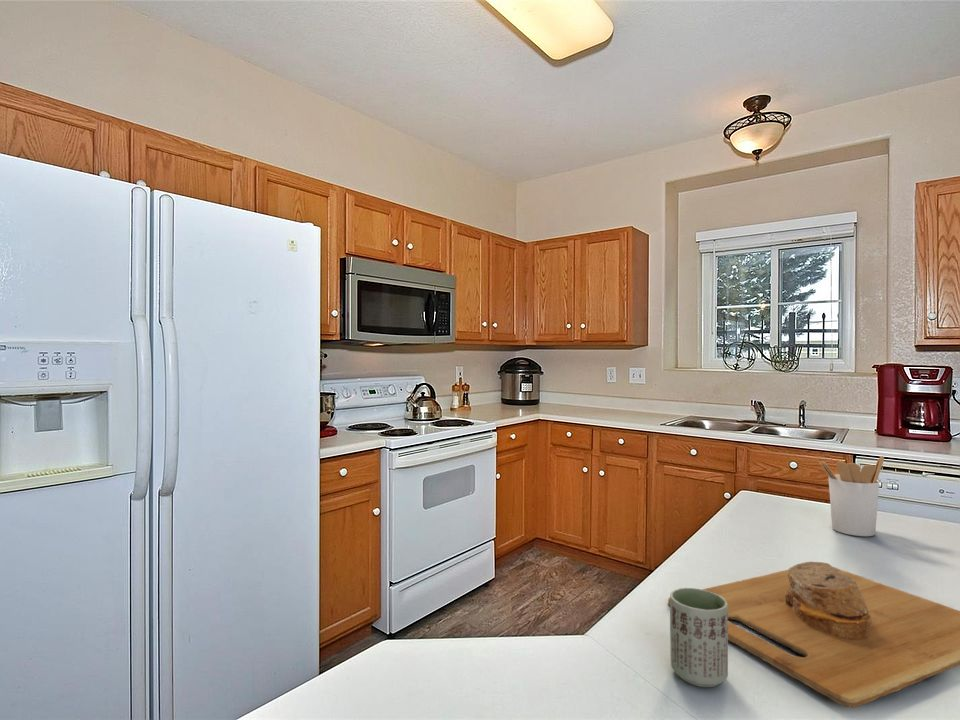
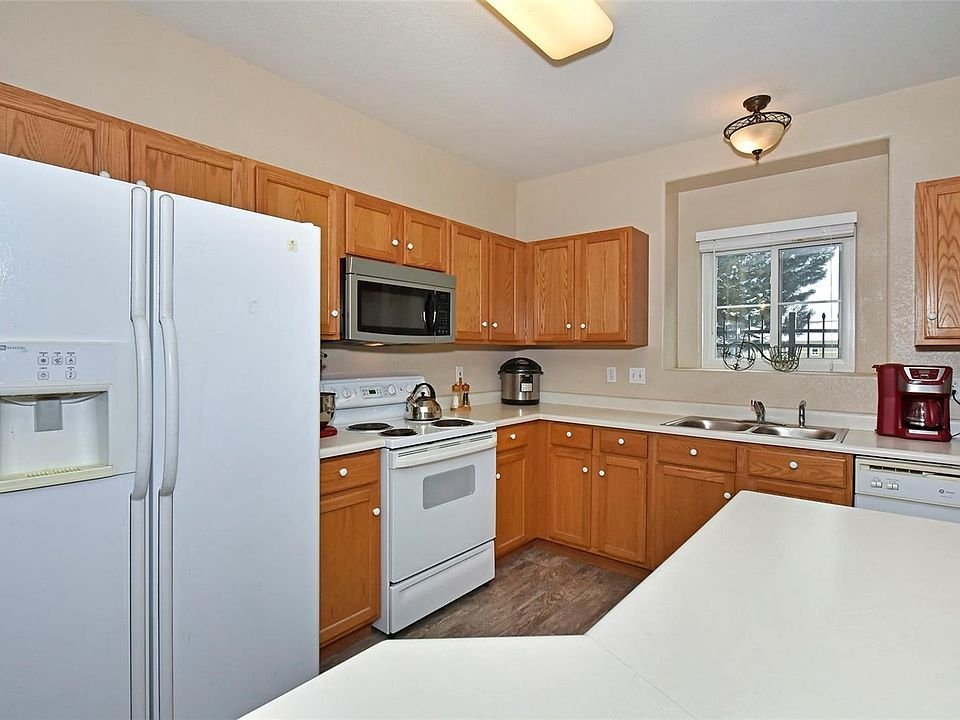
- cup [669,587,729,688]
- utensil holder [818,455,885,537]
- cutting board [667,561,960,709]
